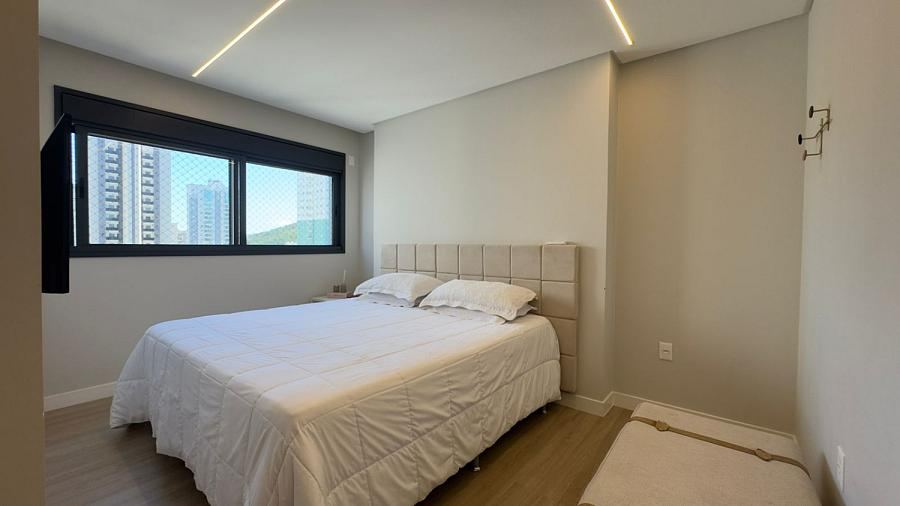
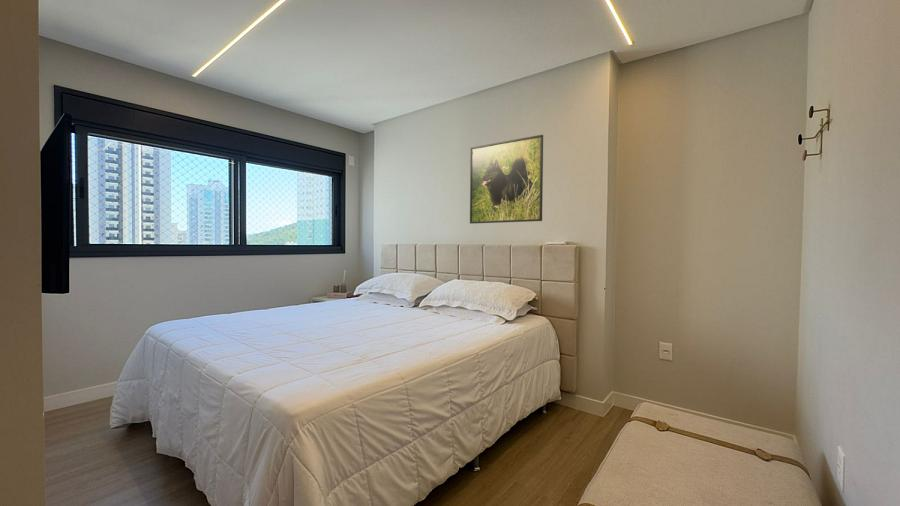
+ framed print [469,134,544,225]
